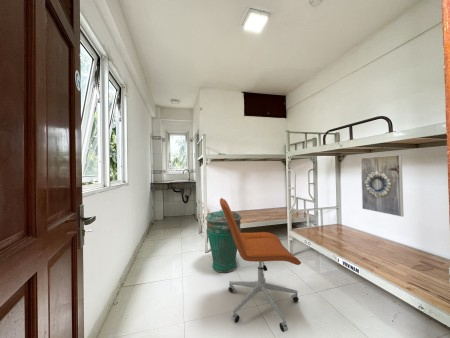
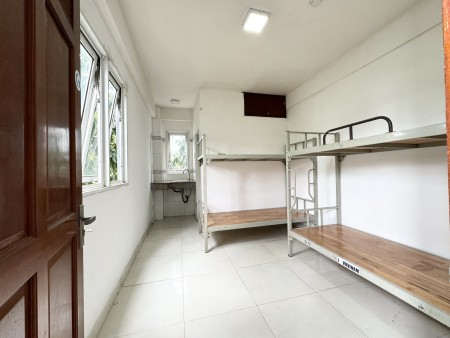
- trash can [204,209,242,274]
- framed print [360,154,405,218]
- office chair [219,197,302,333]
